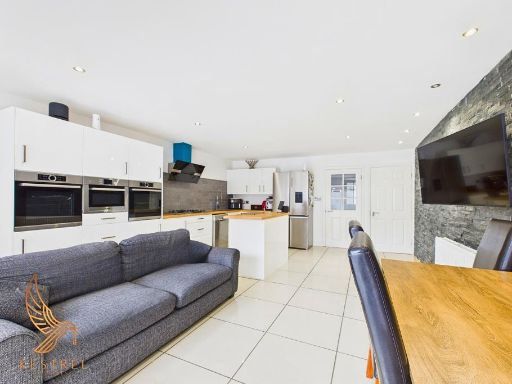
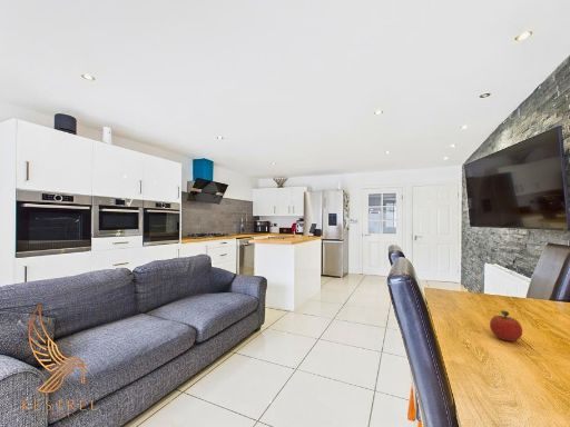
+ fruit [489,310,523,342]
